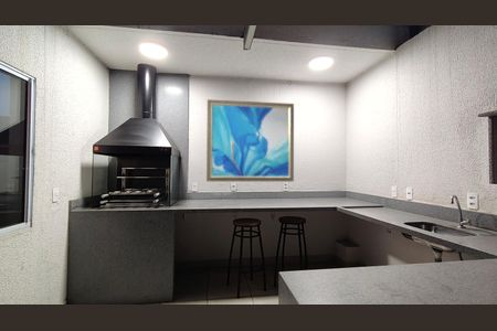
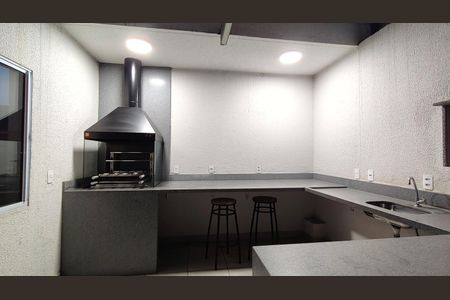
- wall art [205,98,295,182]
